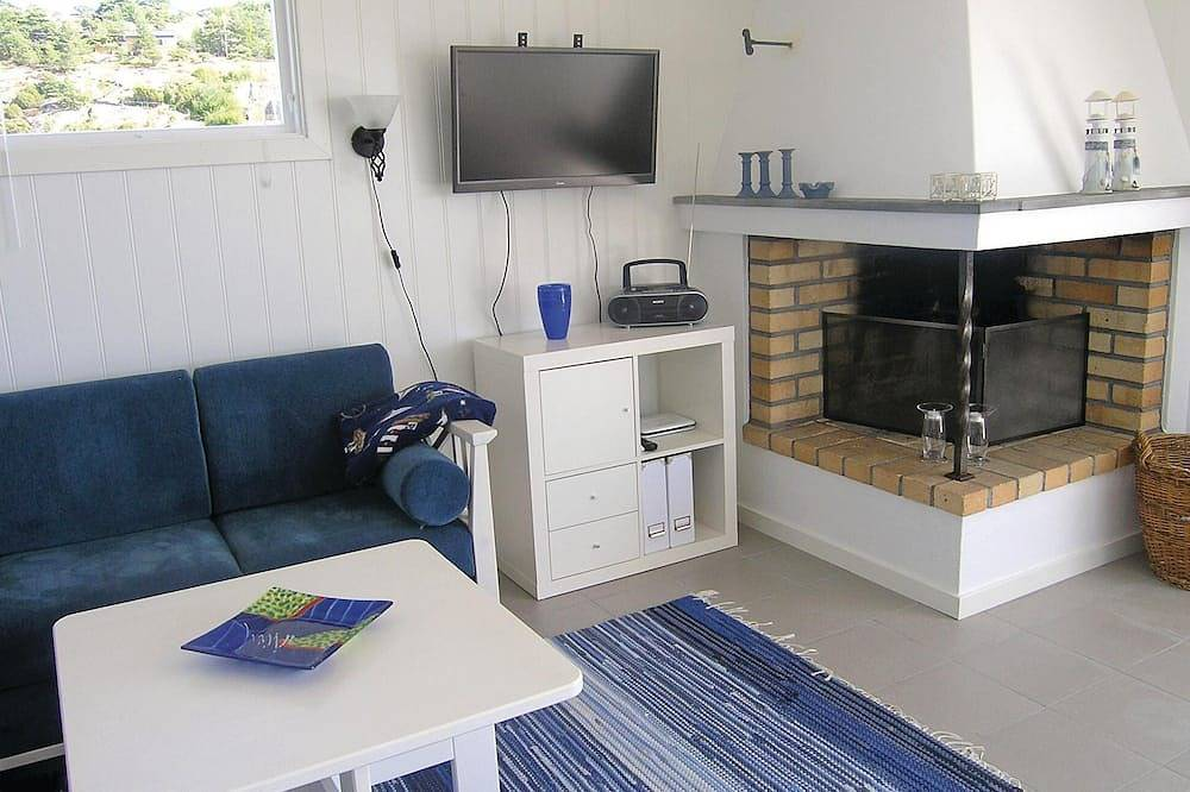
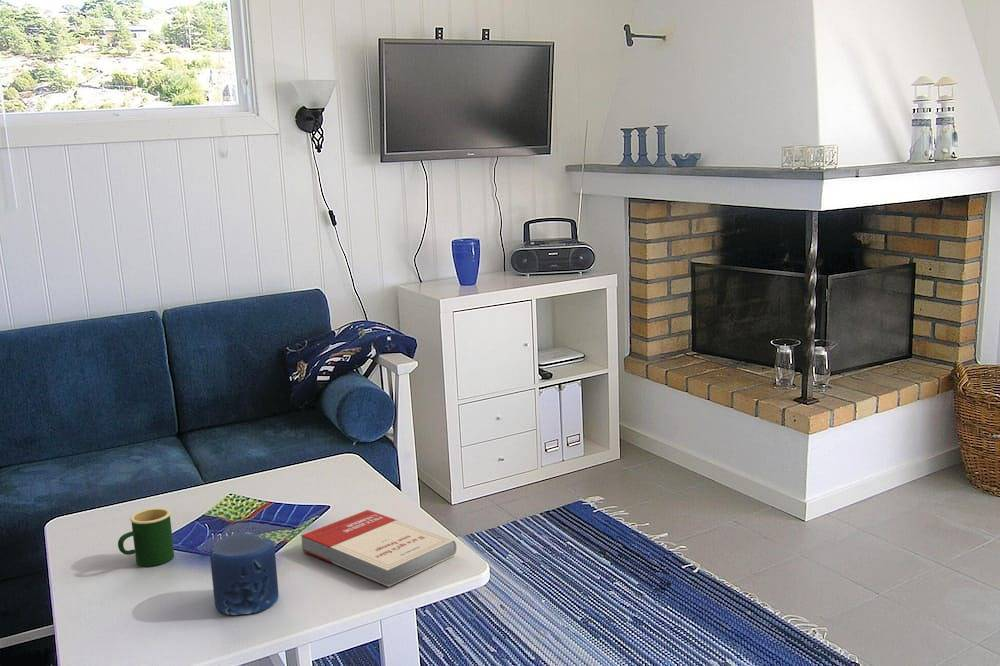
+ mug [117,507,175,567]
+ book [300,509,458,588]
+ candle [209,531,279,616]
